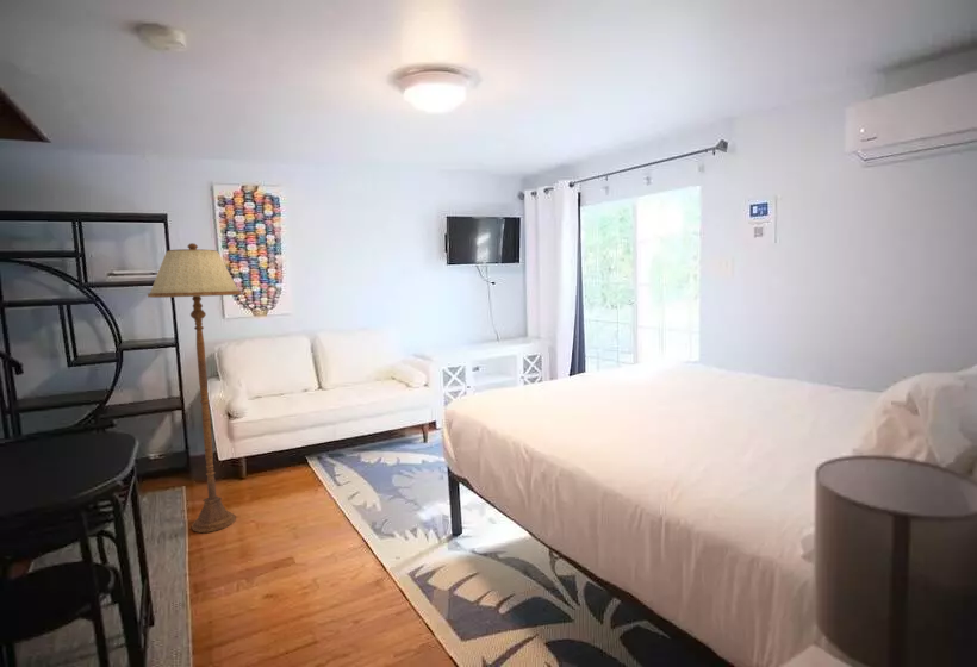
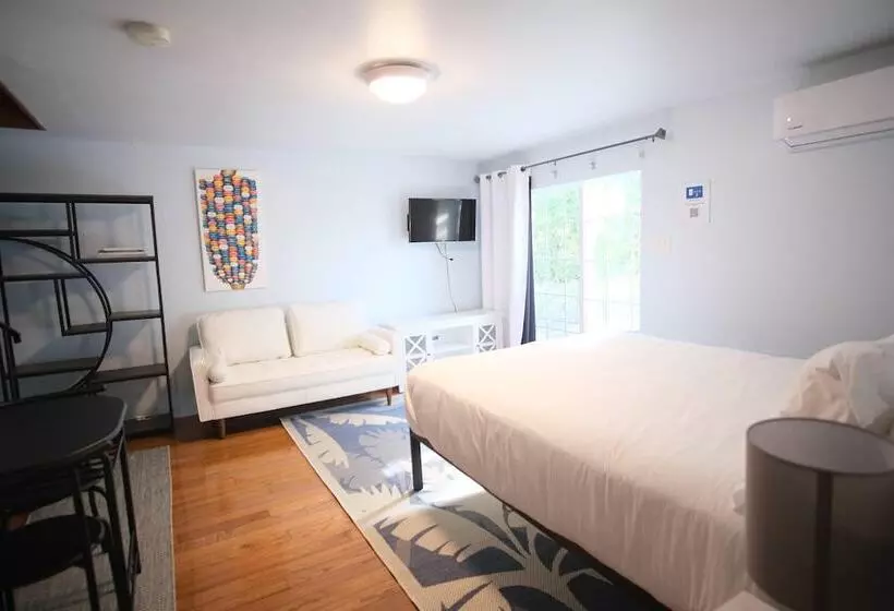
- floor lamp [147,242,242,534]
